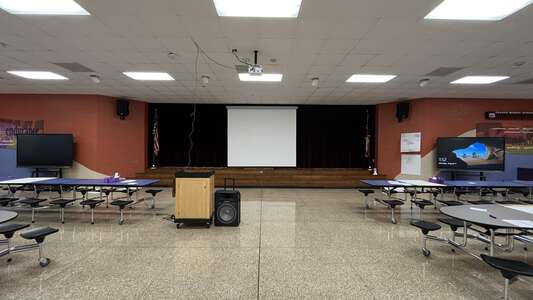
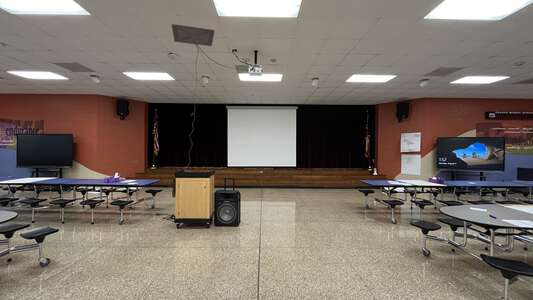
+ ceiling vent [170,23,216,47]
